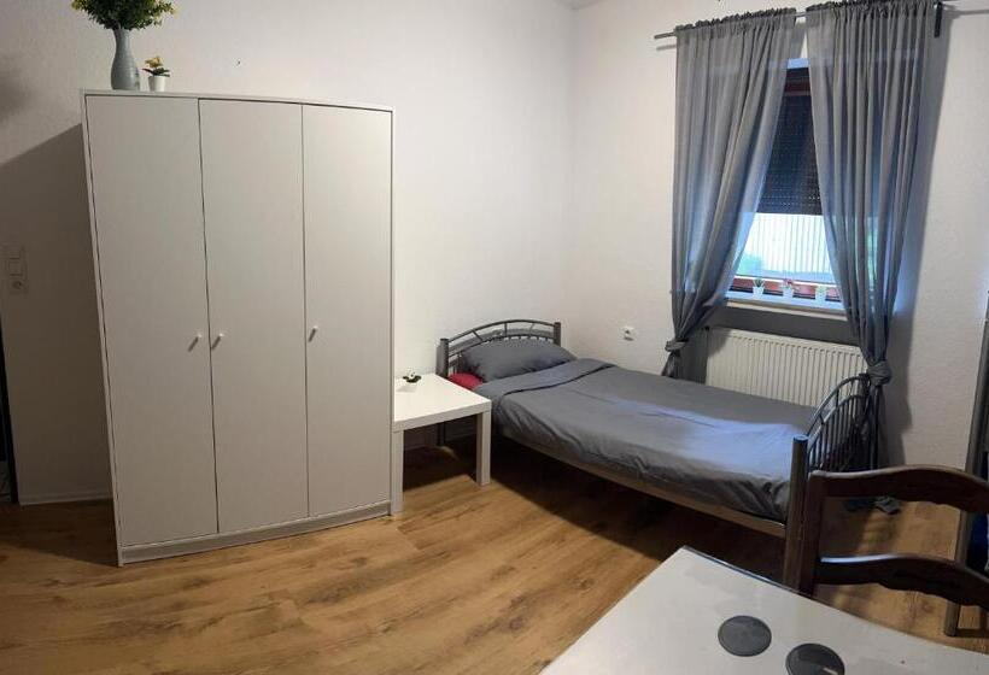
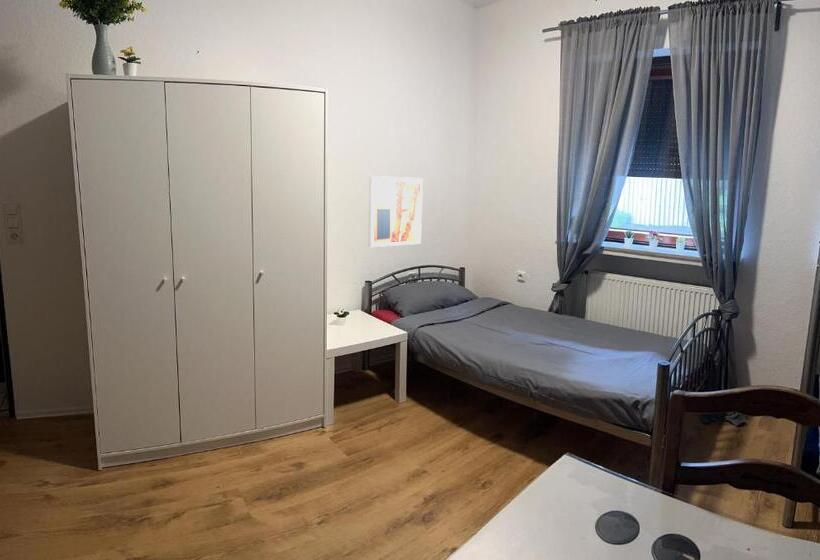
+ wall art [367,175,424,248]
